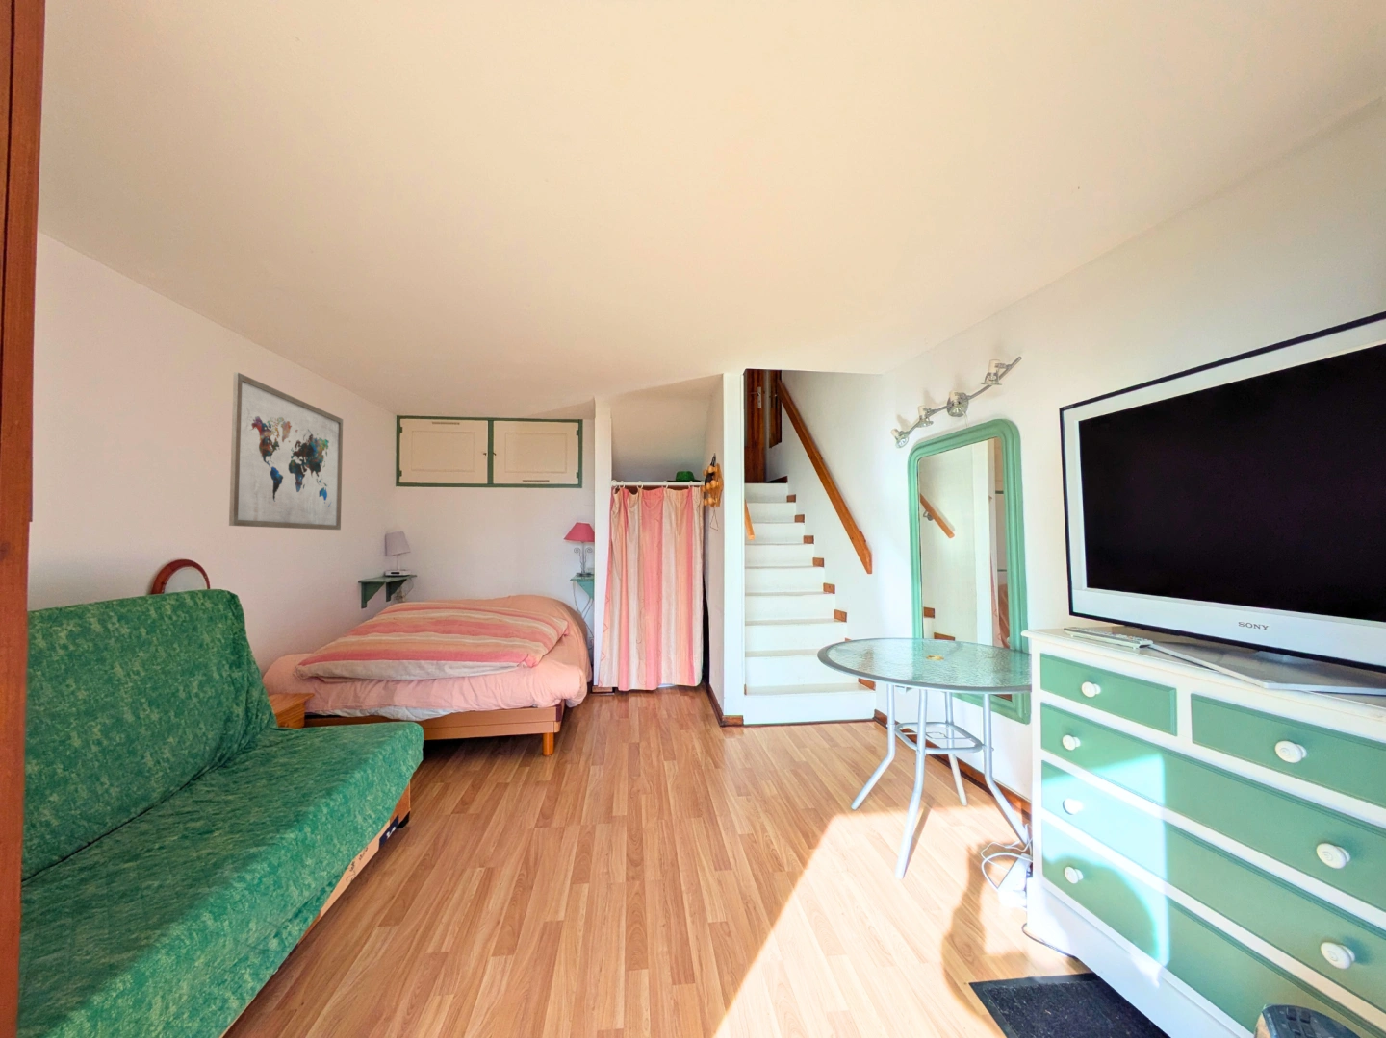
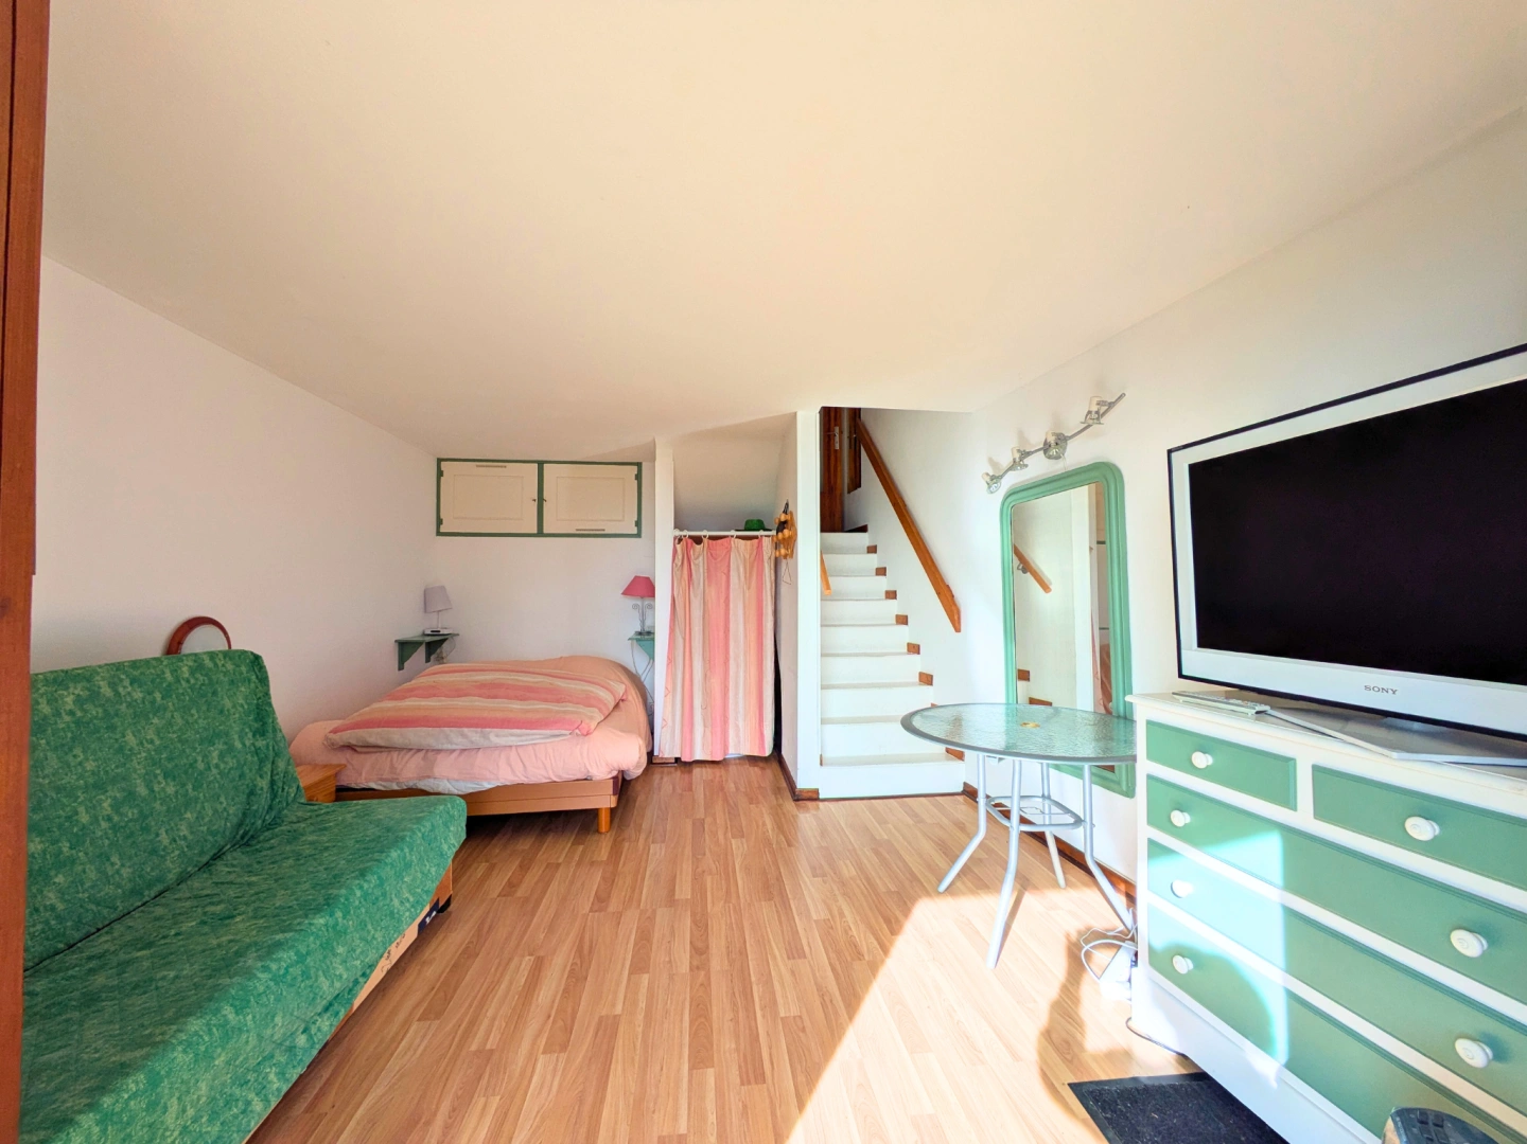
- wall art [228,371,344,531]
